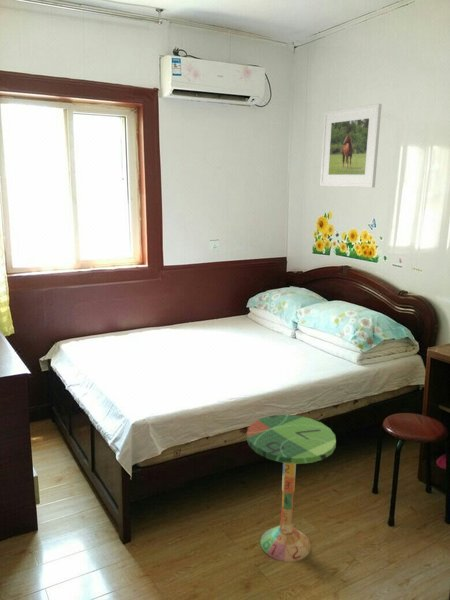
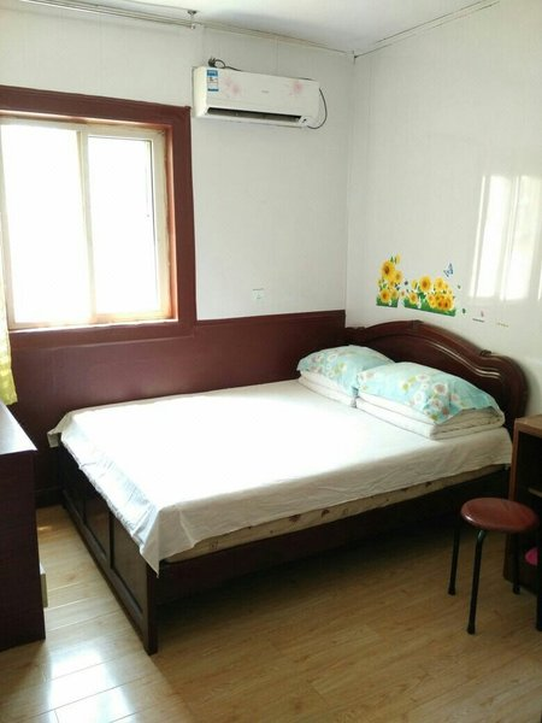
- side table [246,414,337,563]
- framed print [319,103,383,189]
